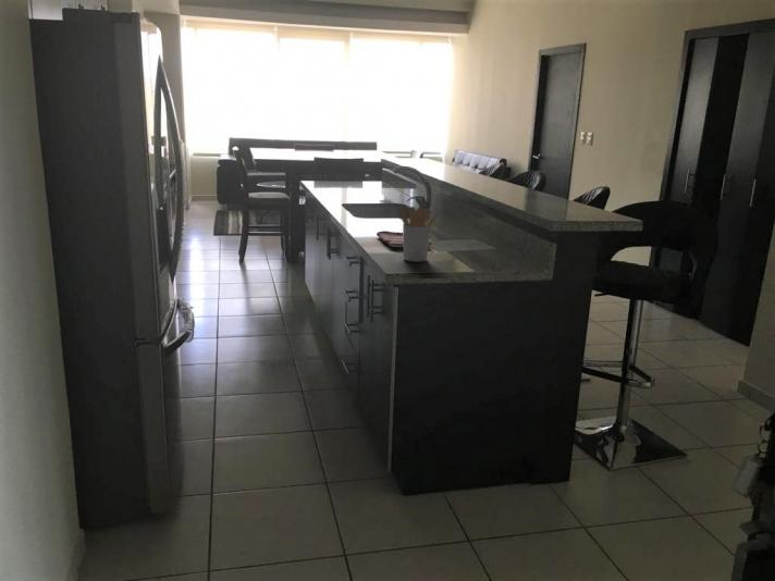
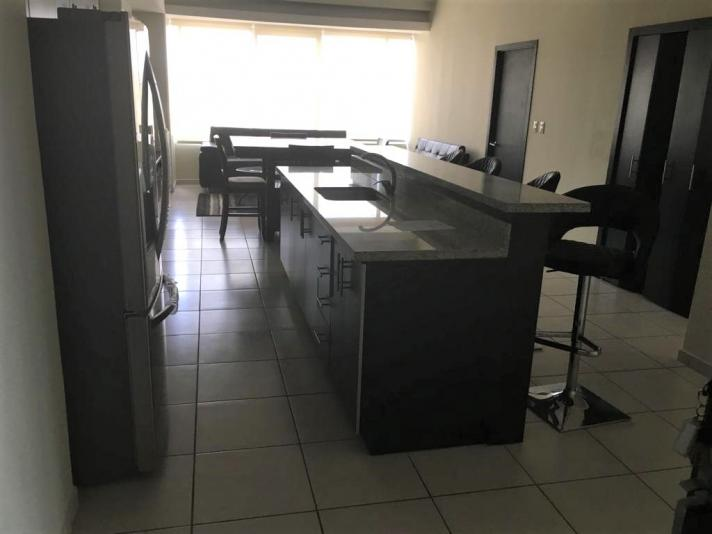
- utensil holder [399,206,439,262]
- dish towel [376,230,432,249]
